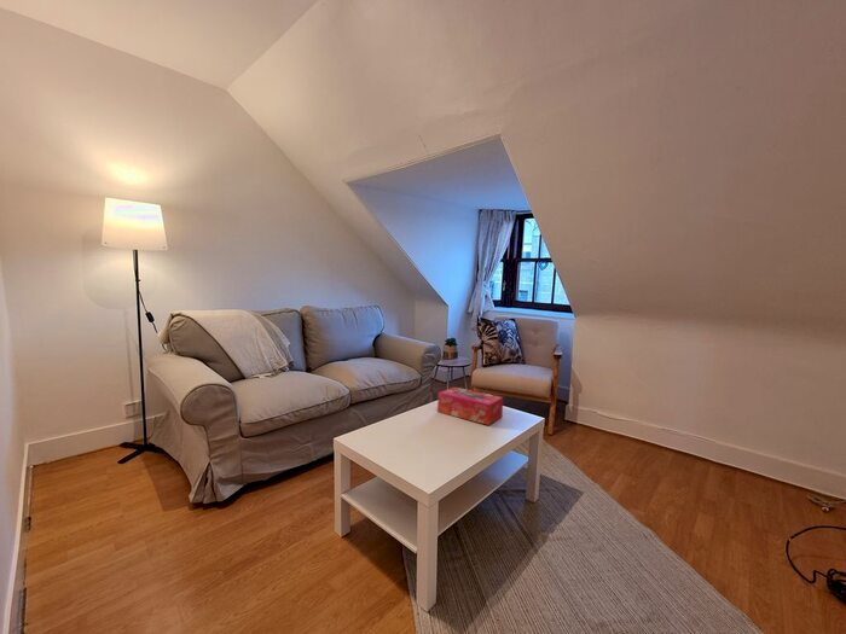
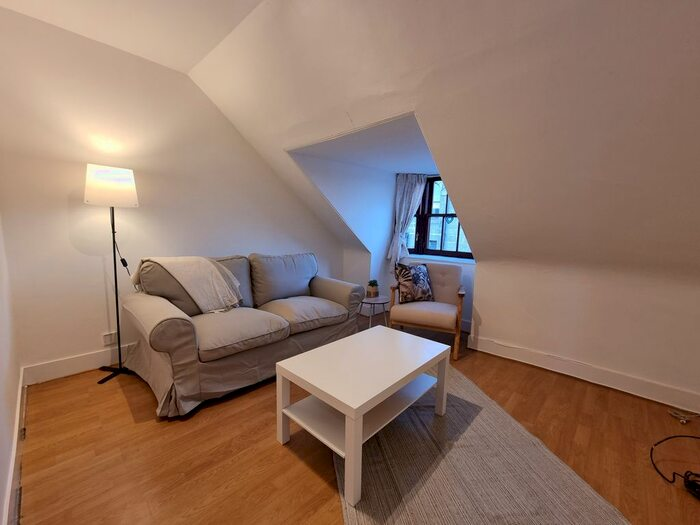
- tissue box [436,385,504,426]
